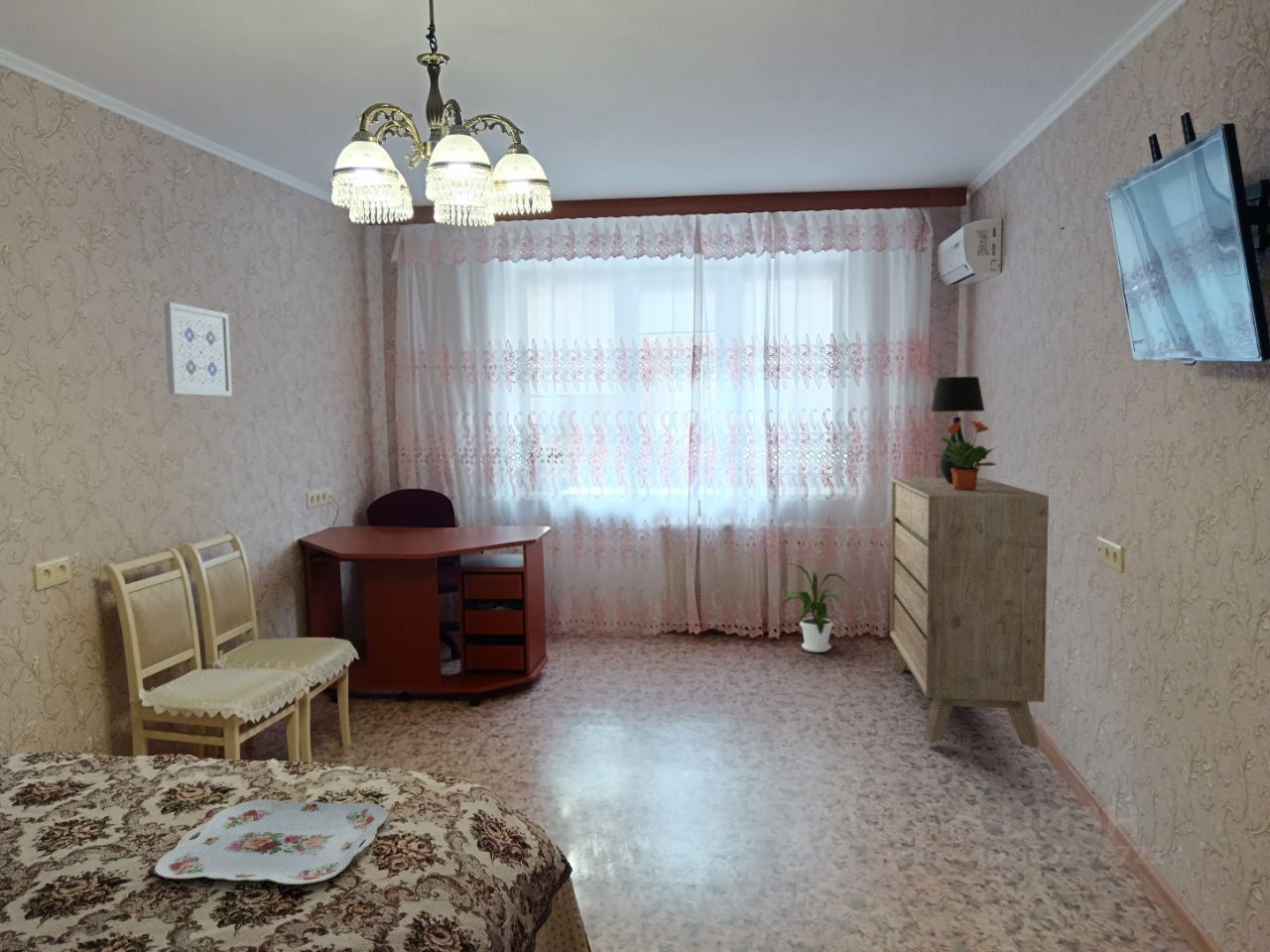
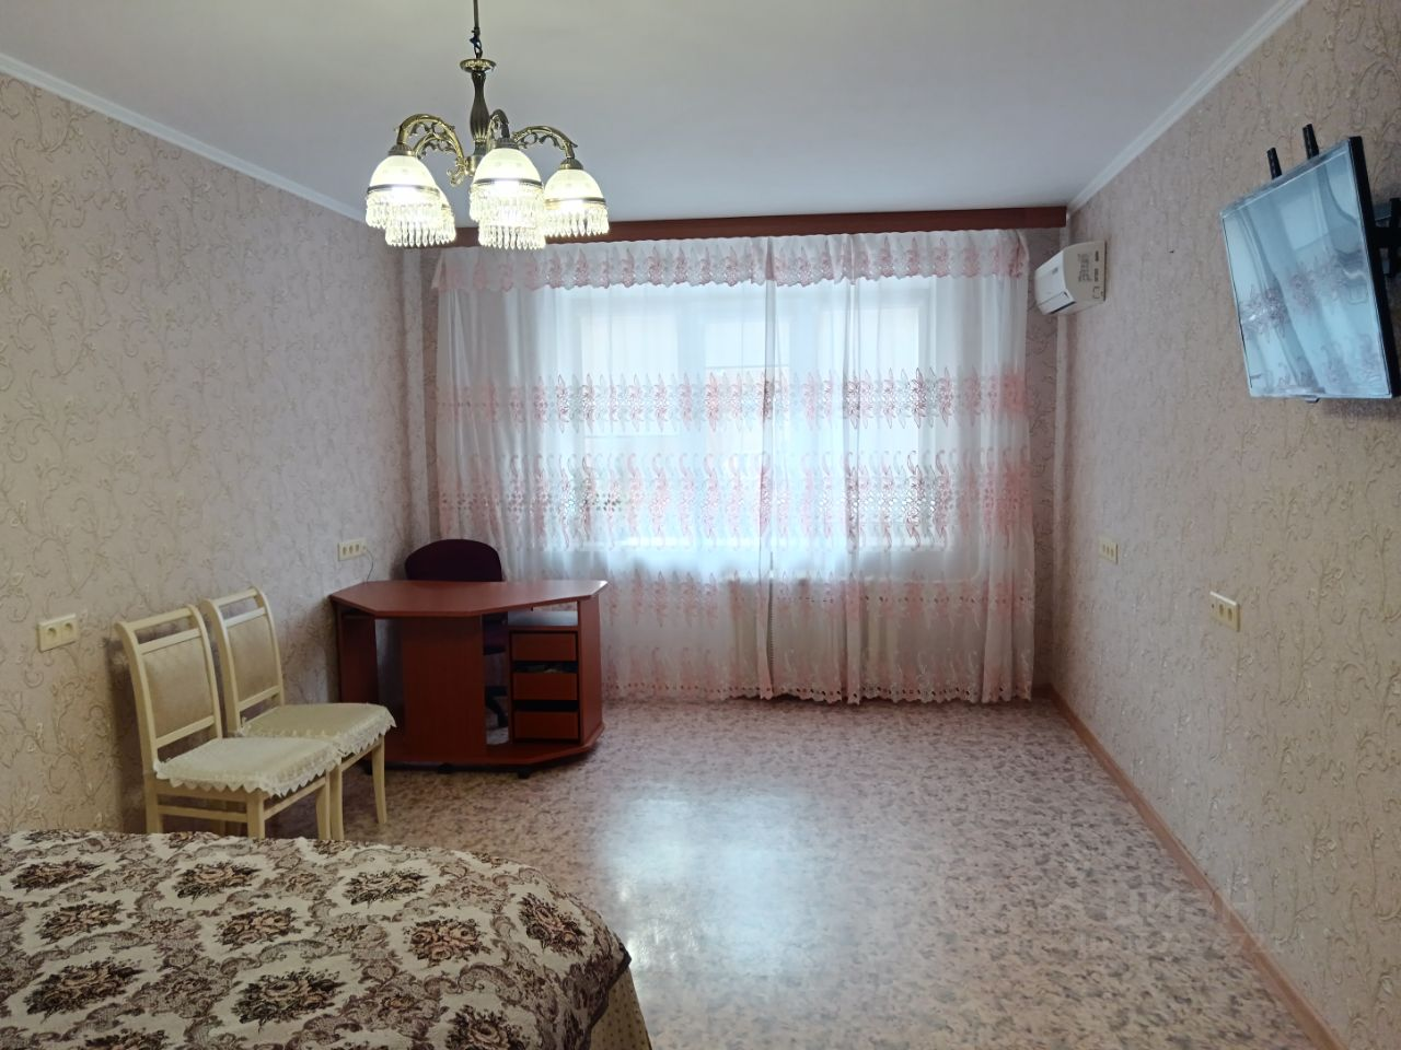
- wall art [163,301,233,398]
- serving tray [154,798,388,886]
- potted plant [932,419,999,491]
- house plant [781,562,850,654]
- dresser [889,477,1050,750]
- table lamp [930,376,985,484]
